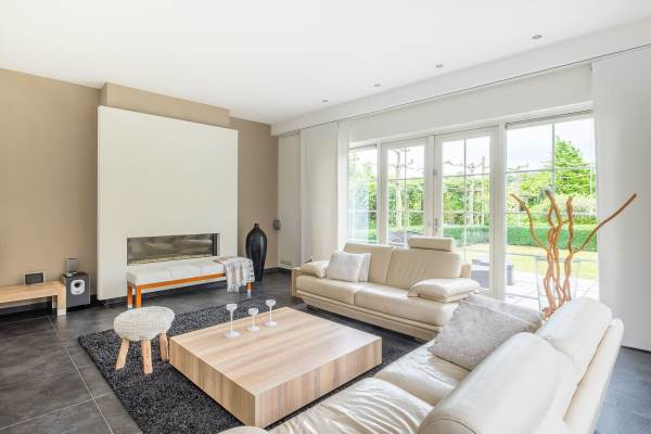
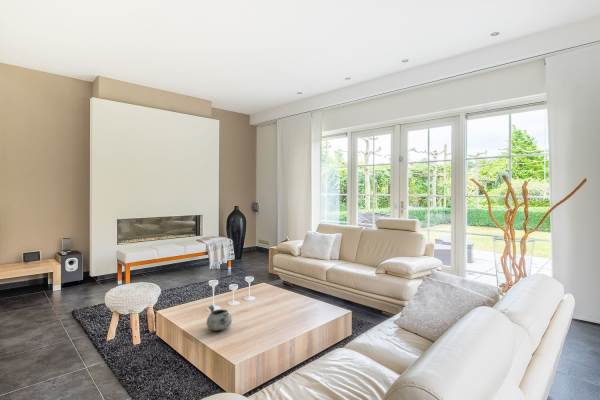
+ decorative bowl [206,304,233,331]
